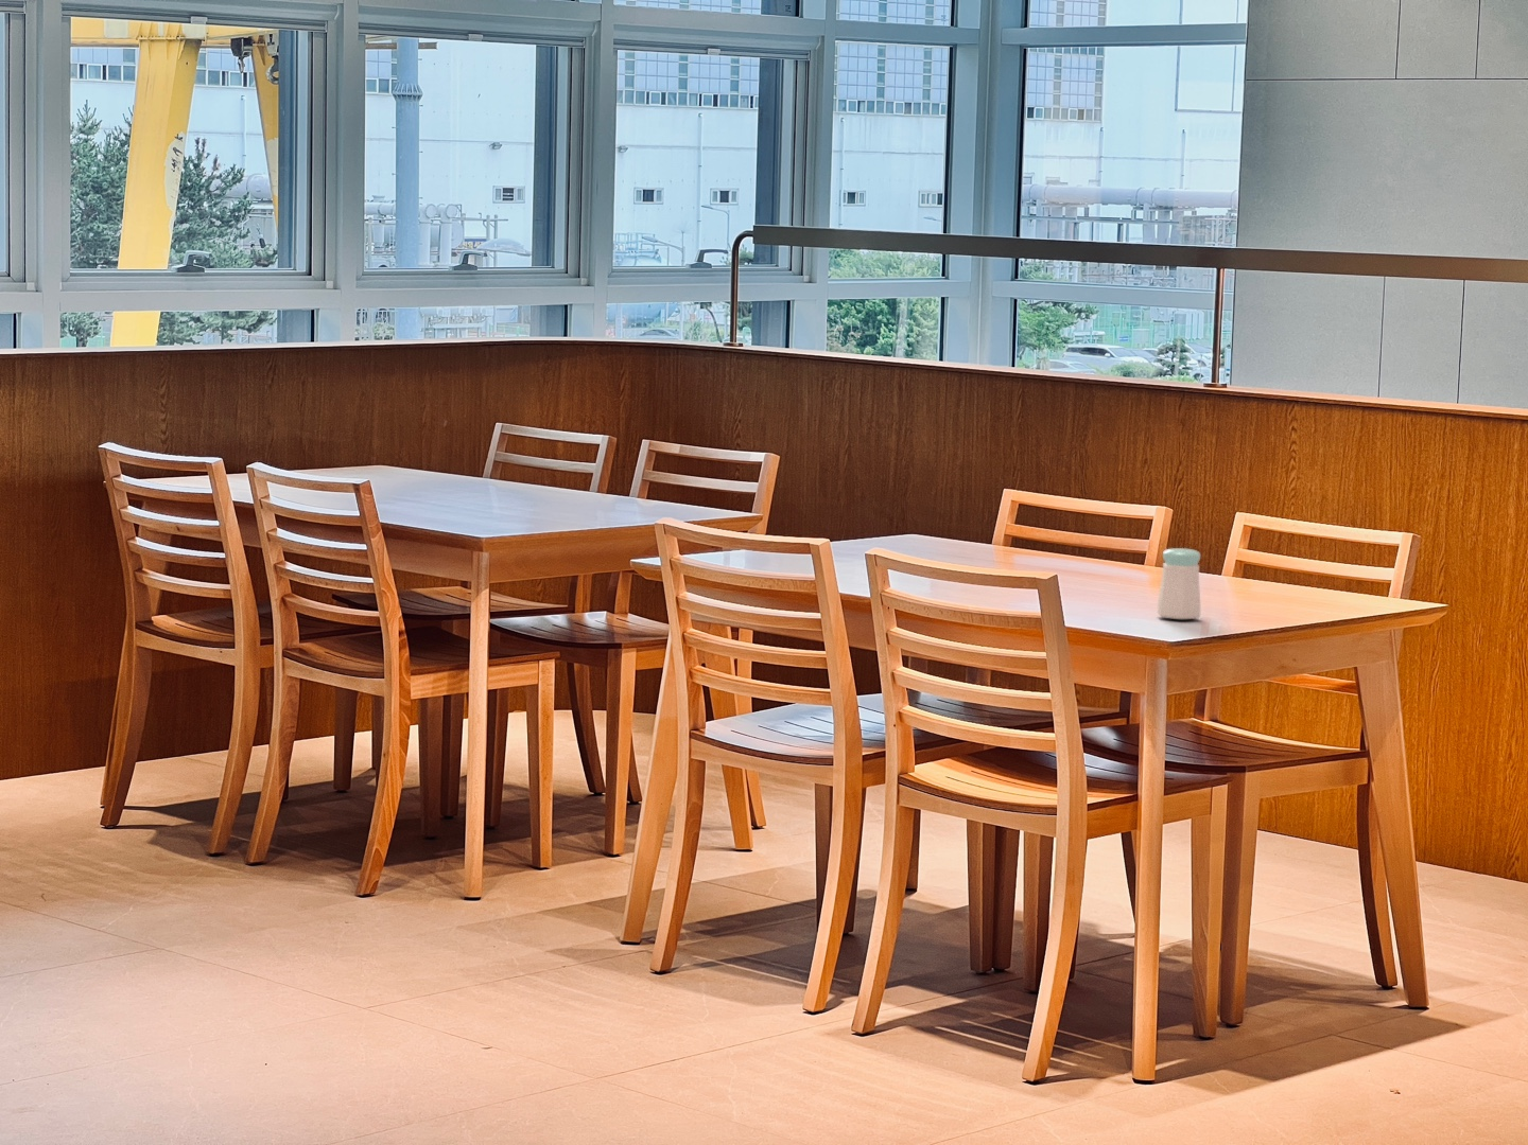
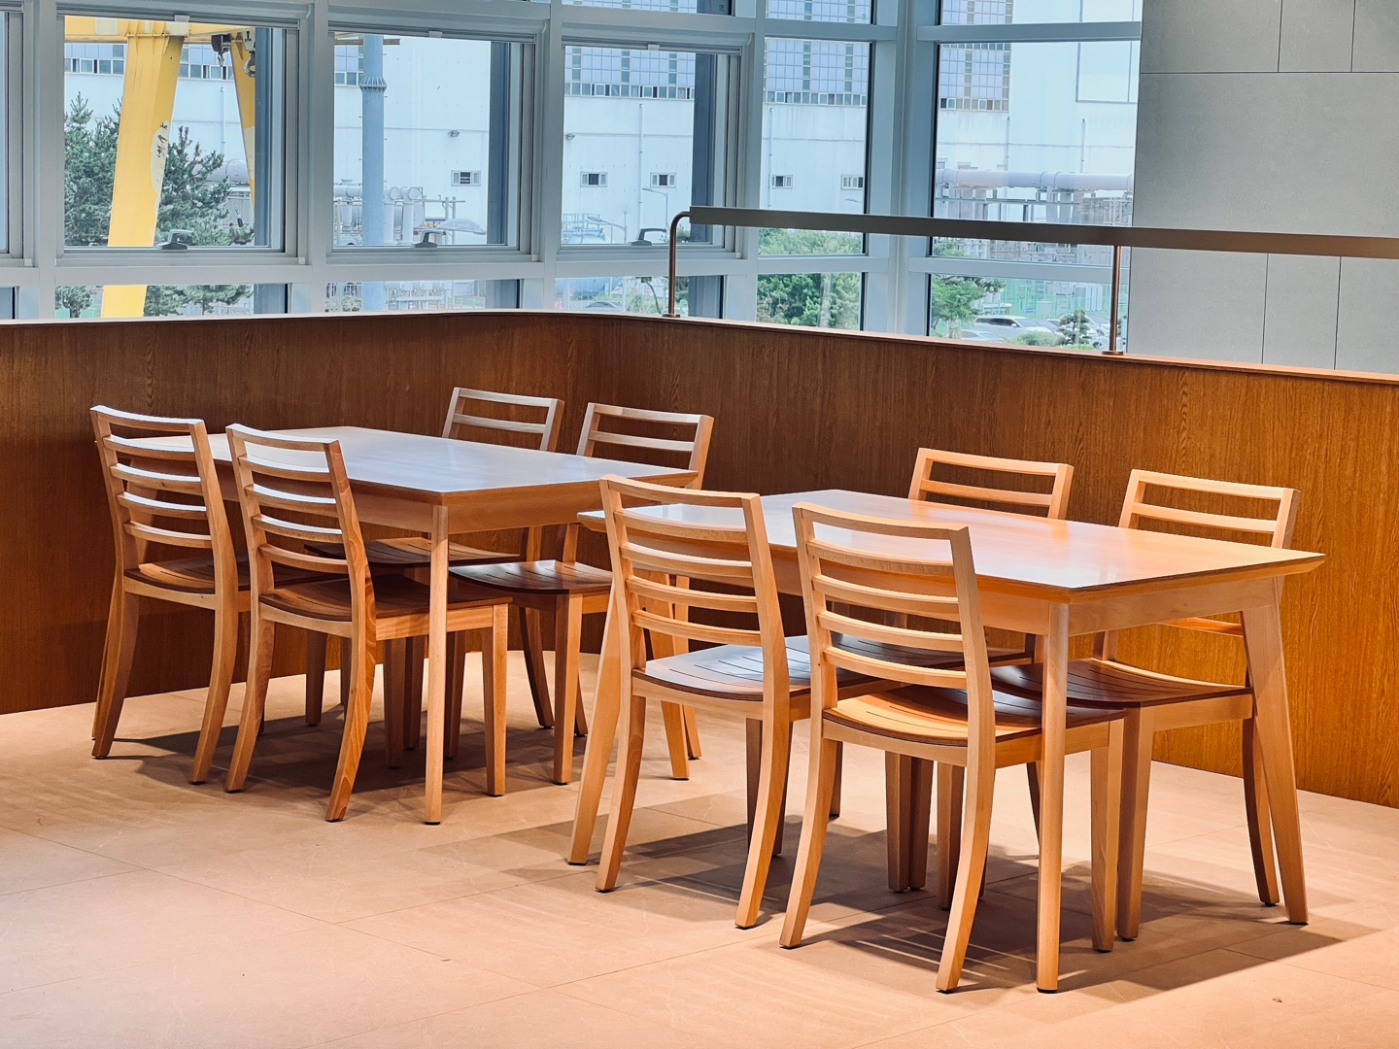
- salt shaker [1155,547,1201,621]
